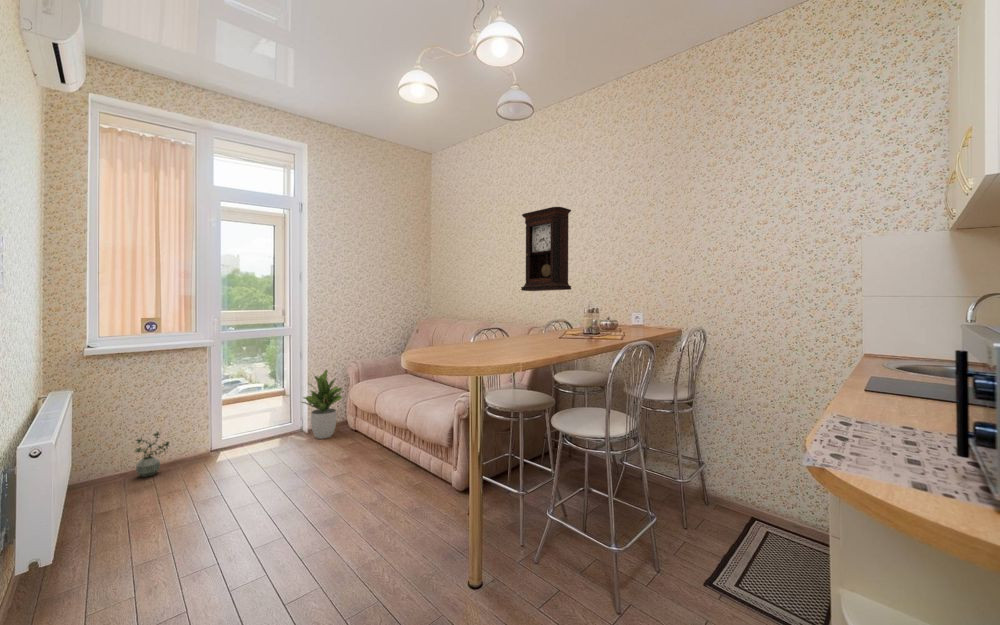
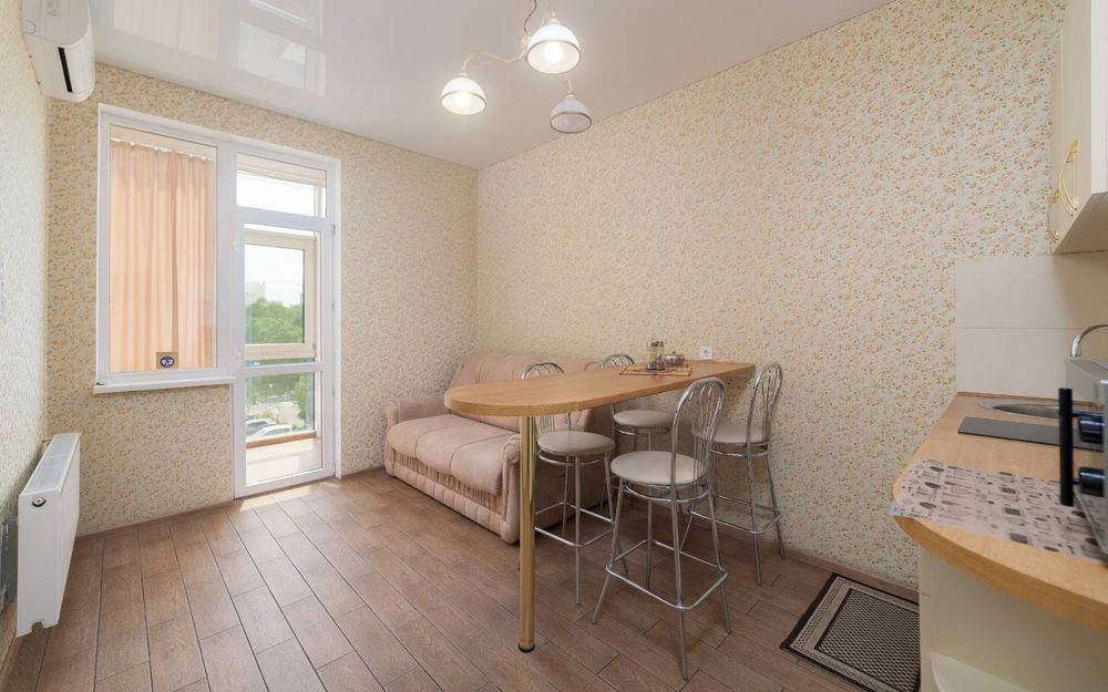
- potted plant [134,431,170,478]
- pendulum clock [520,206,572,292]
- potted plant [300,368,343,440]
